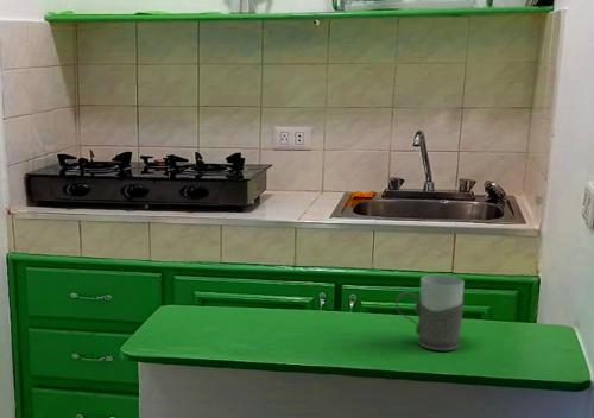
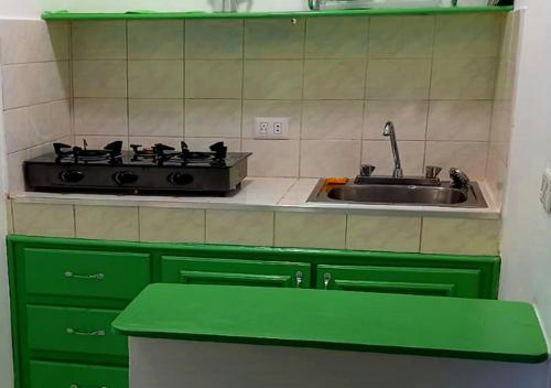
- mug [394,274,466,352]
